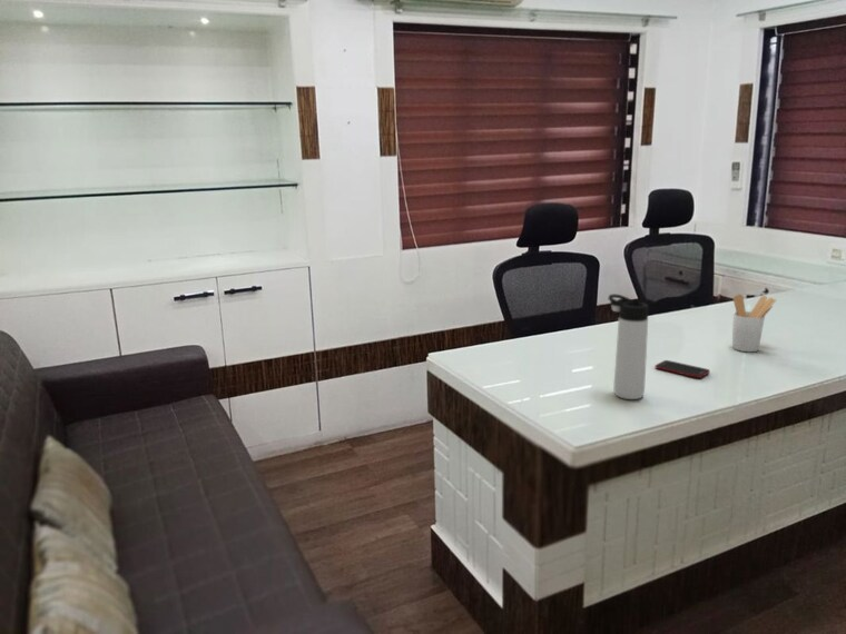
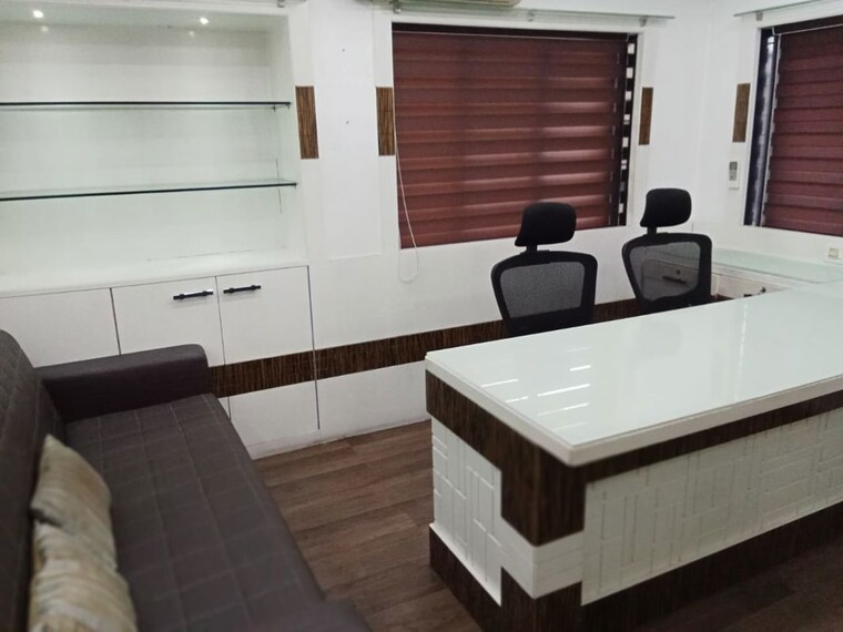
- utensil holder [731,294,777,353]
- cell phone [655,359,711,379]
- thermos bottle [608,293,649,400]
